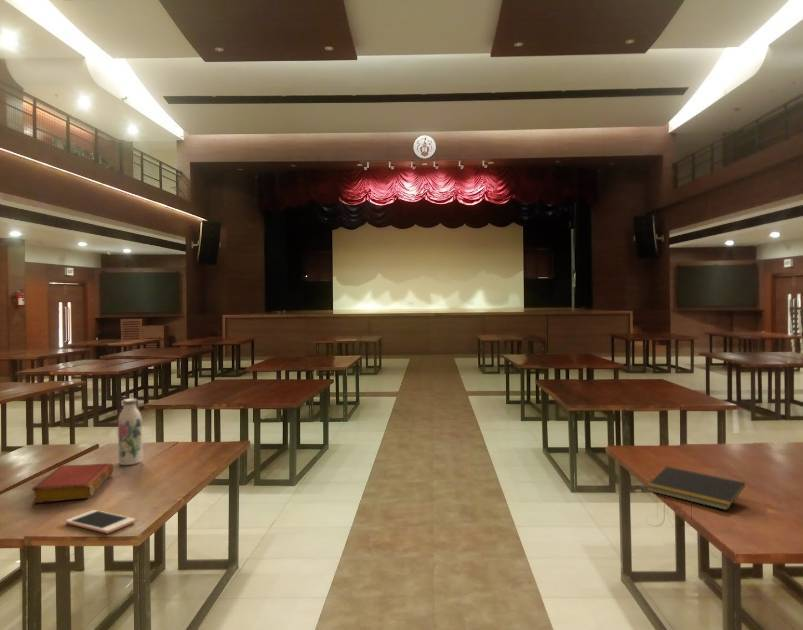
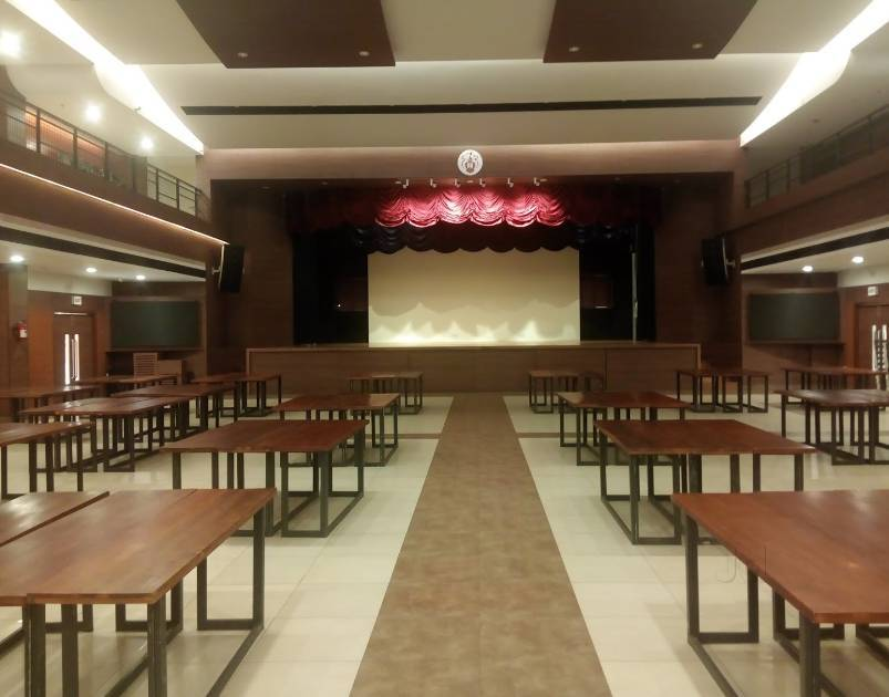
- cell phone [65,509,136,535]
- water bottle [117,398,143,466]
- book [30,463,114,504]
- notepad [645,466,746,511]
